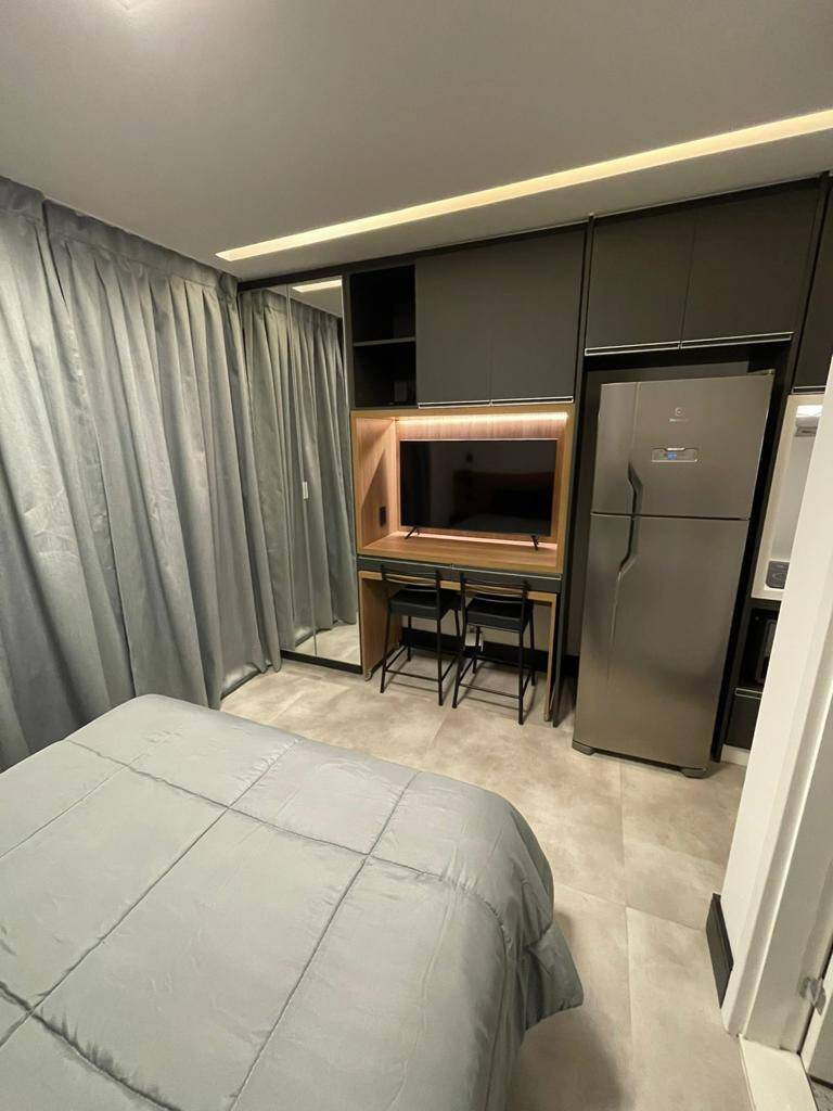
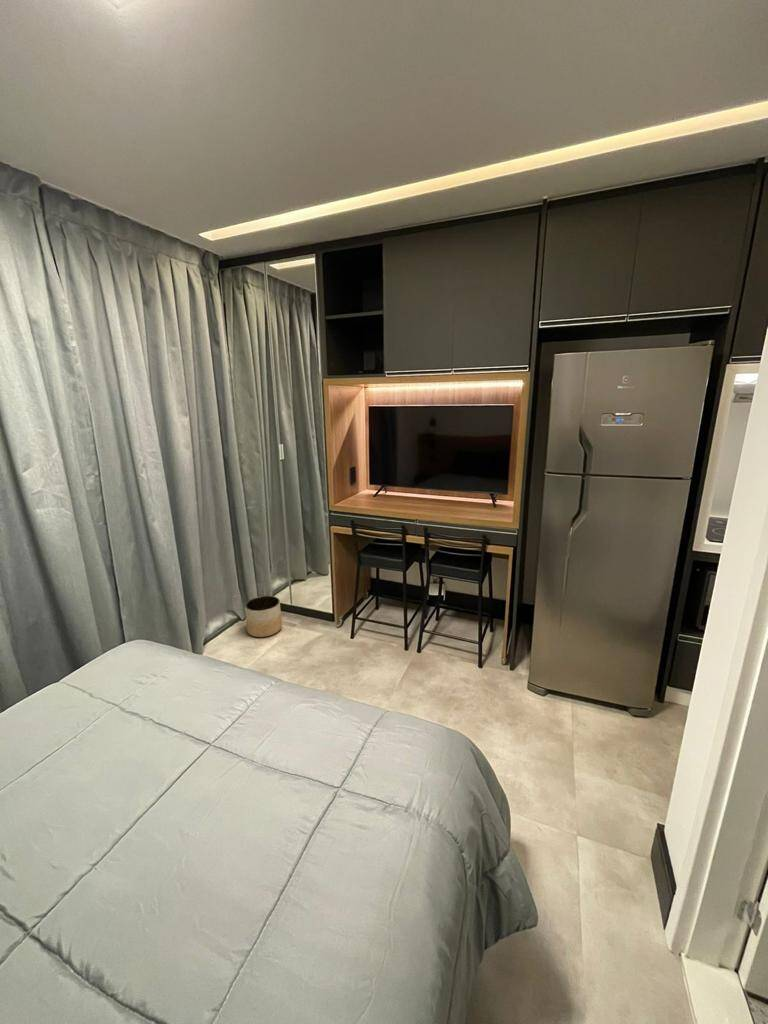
+ planter [244,595,283,638]
